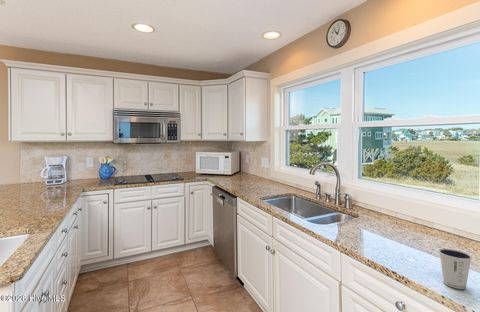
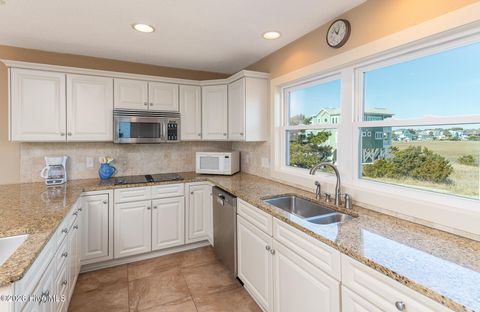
- dixie cup [438,248,473,290]
